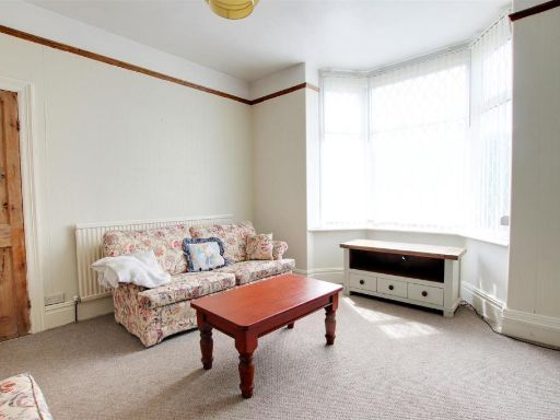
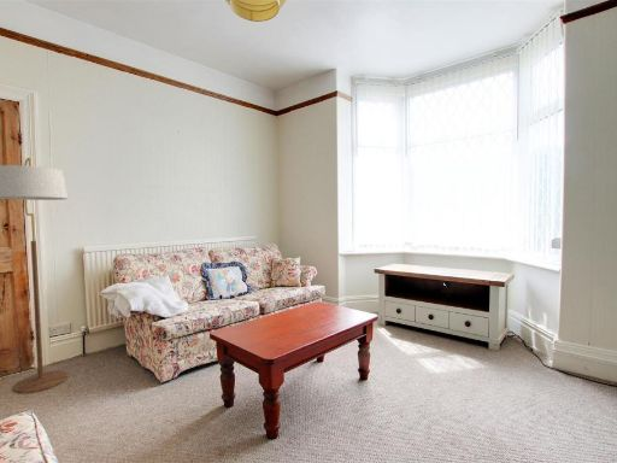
+ floor lamp [0,157,70,394]
